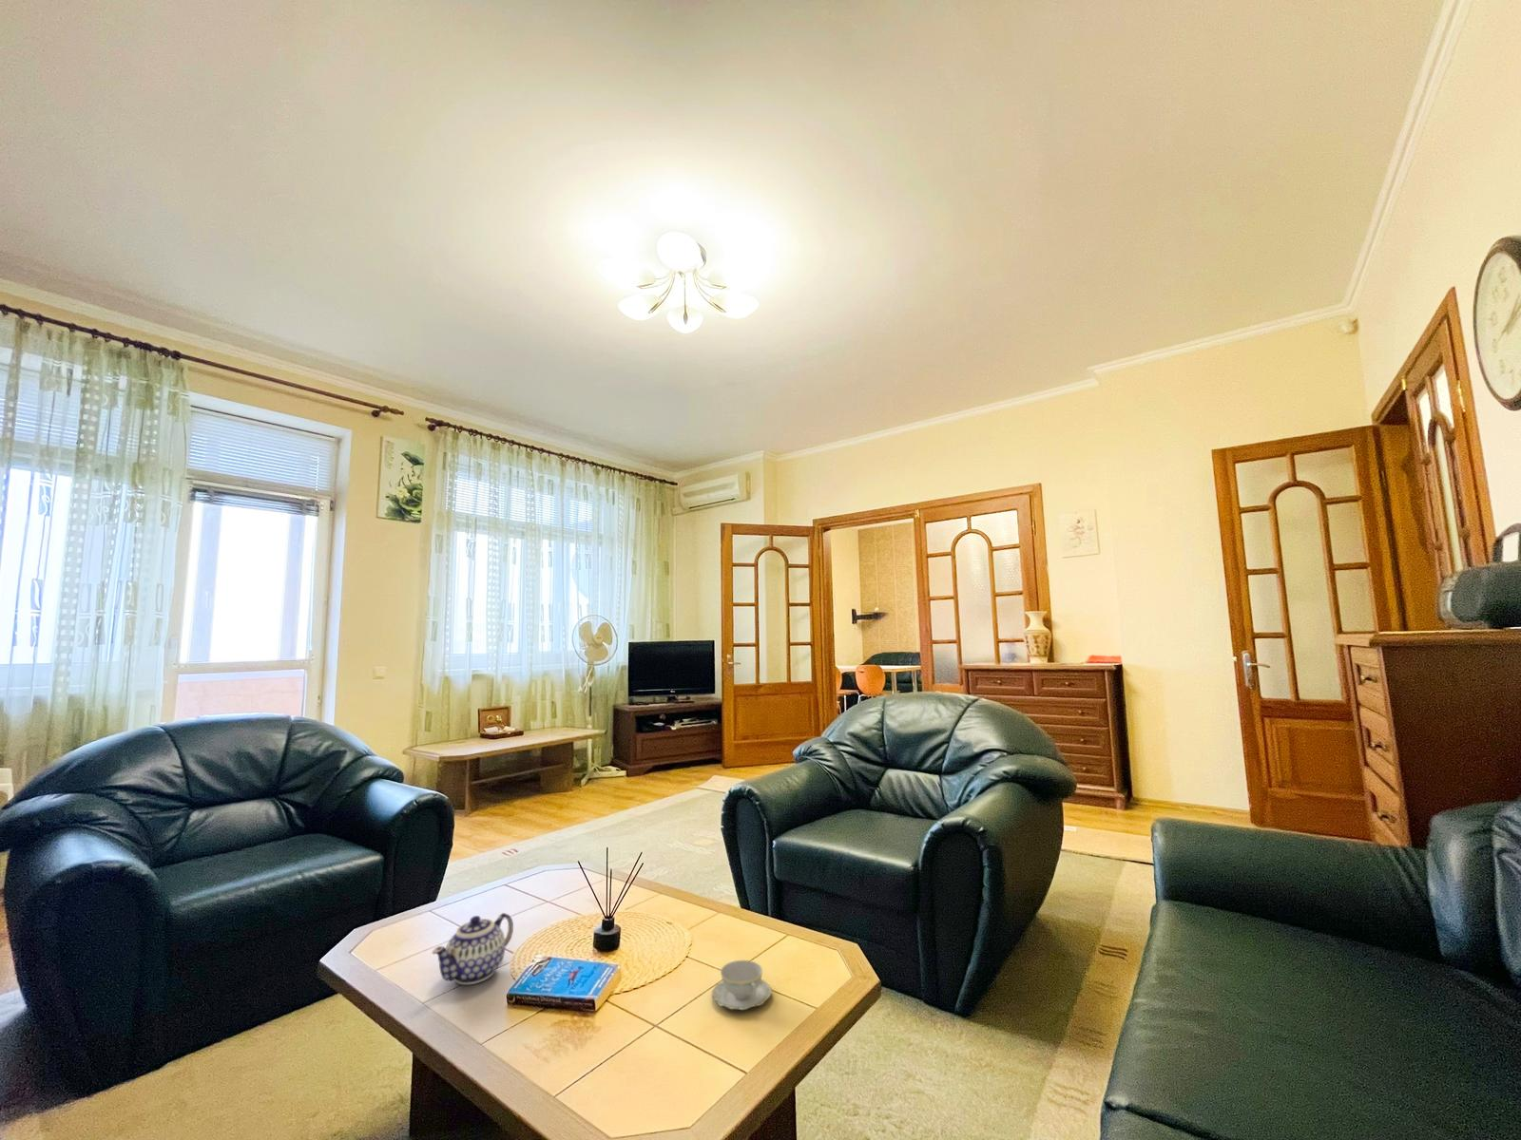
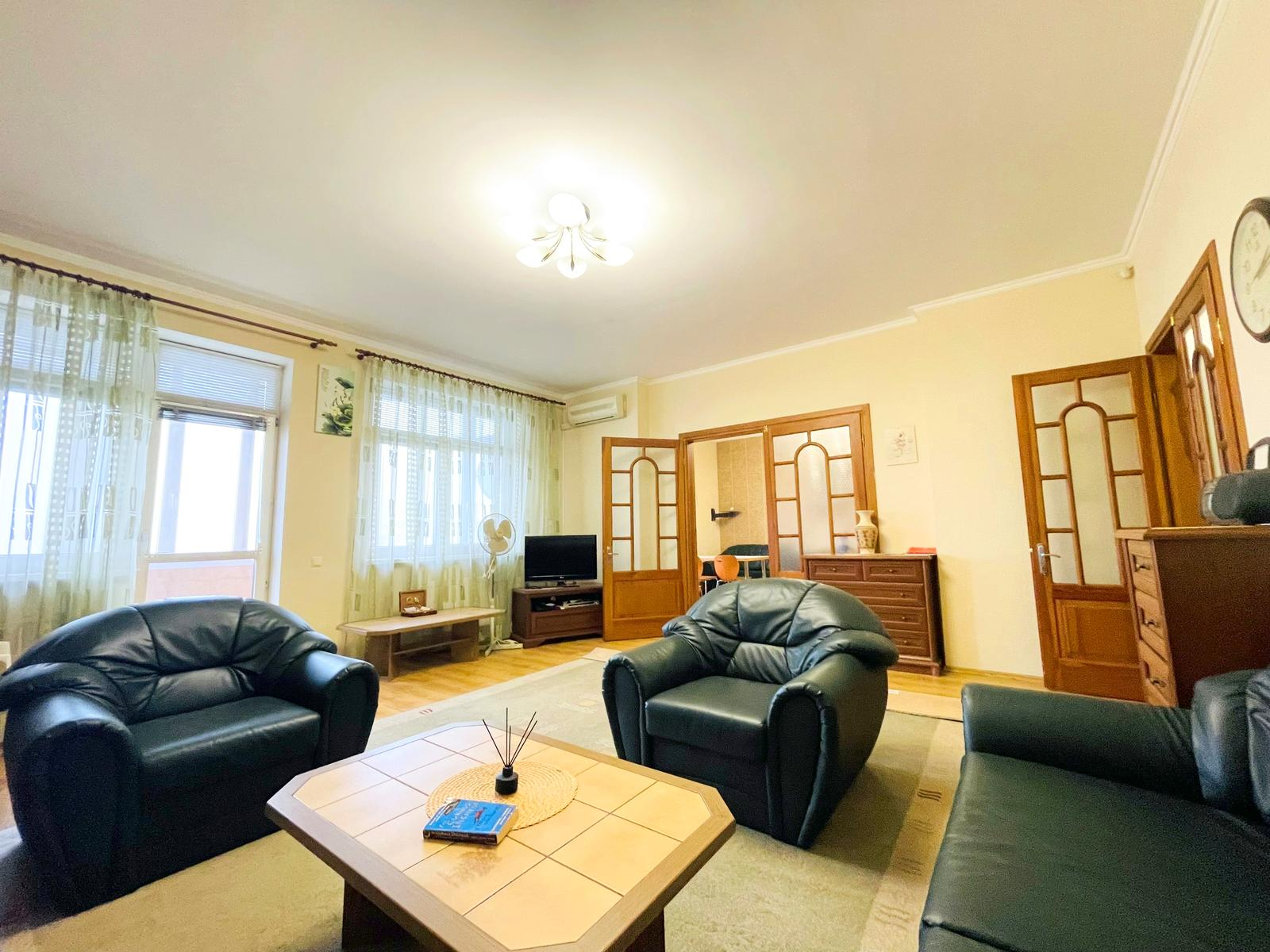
- teapot [431,912,514,986]
- chinaware [711,959,772,1011]
